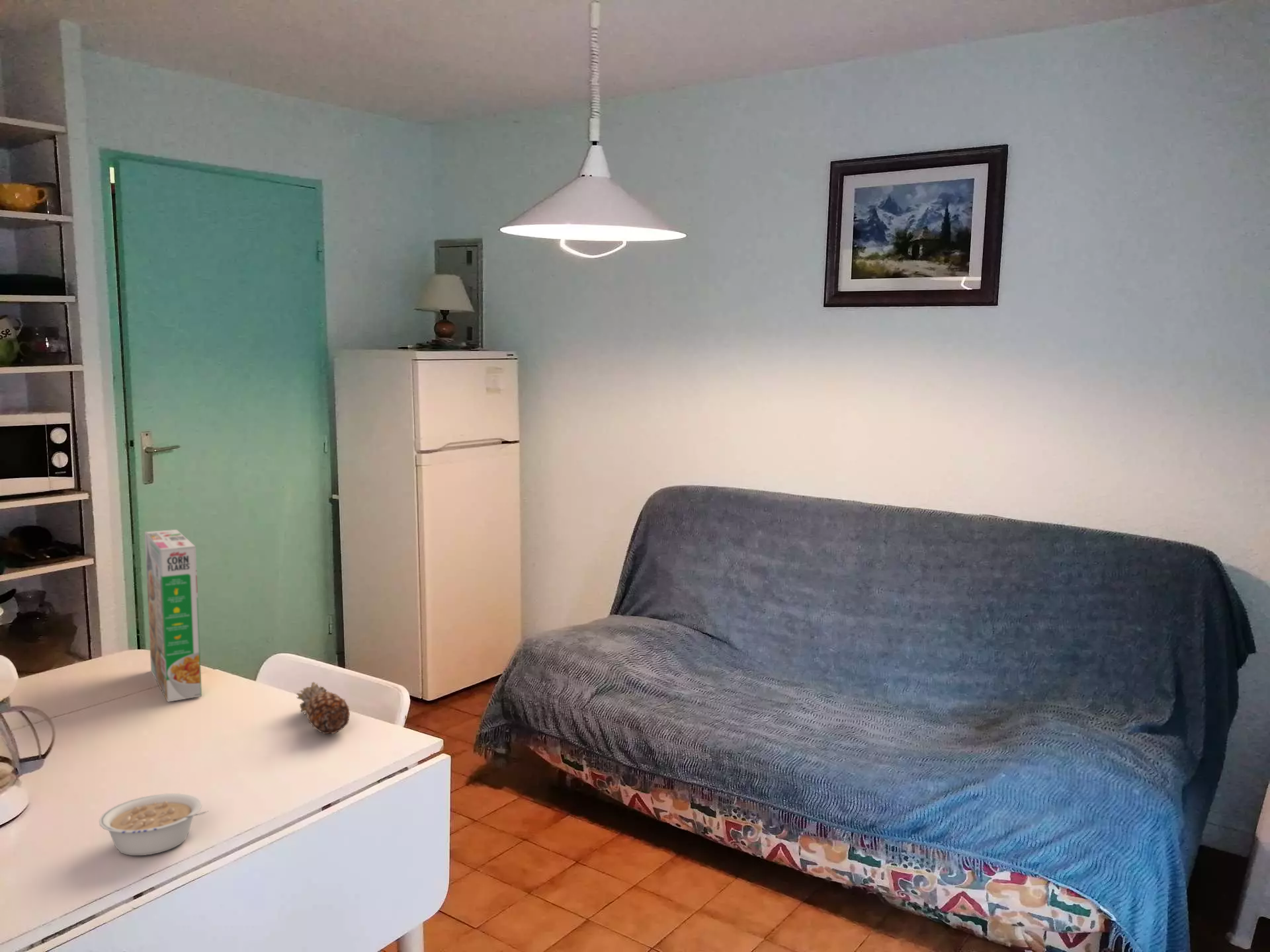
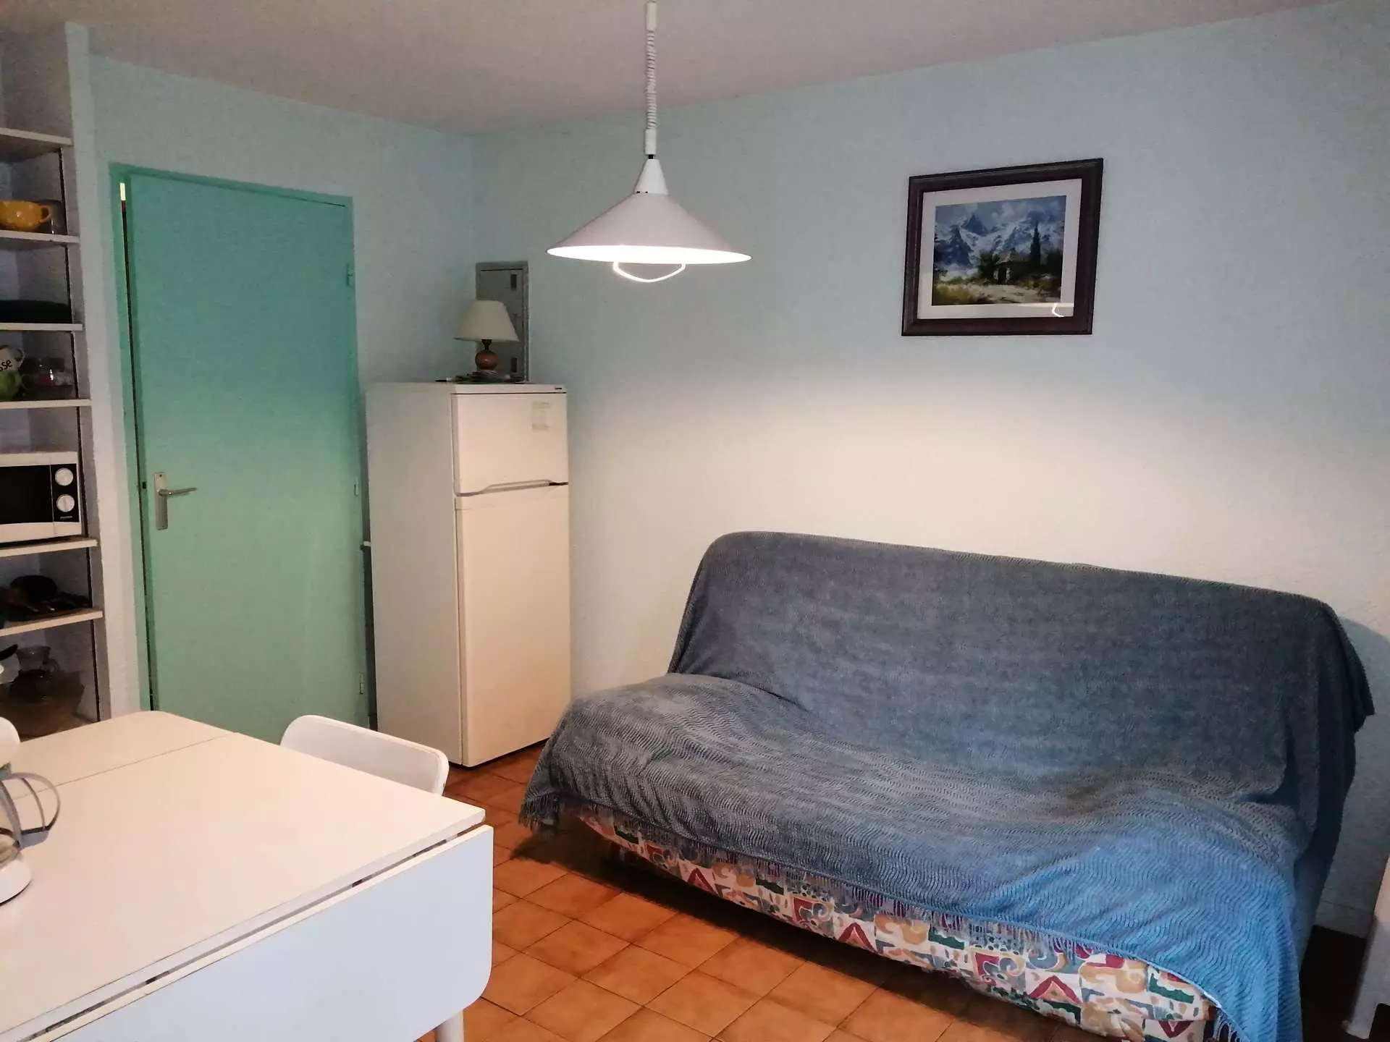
- cereal box [144,529,202,703]
- legume [99,793,208,856]
- fruit [296,682,351,734]
